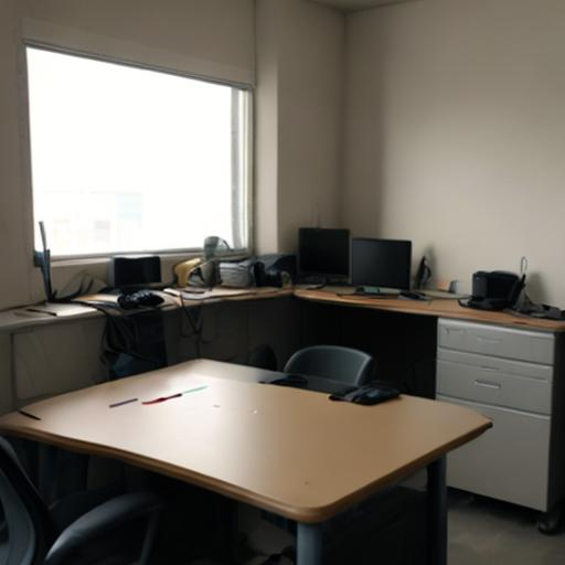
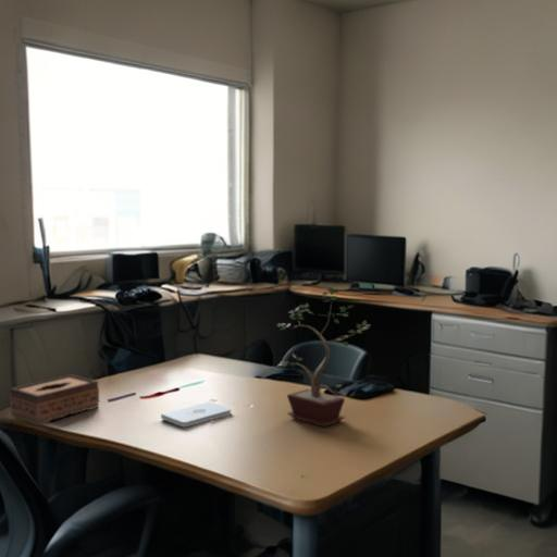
+ tissue box [9,373,100,426]
+ notepad [160,400,232,428]
+ potted plant [276,286,371,428]
